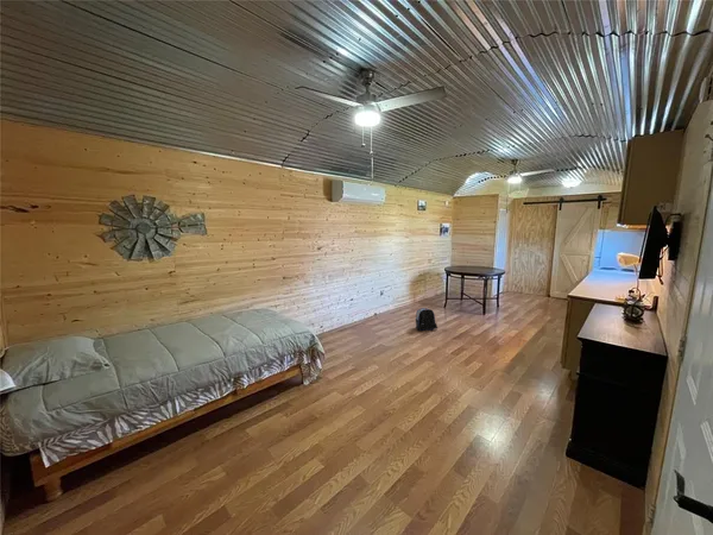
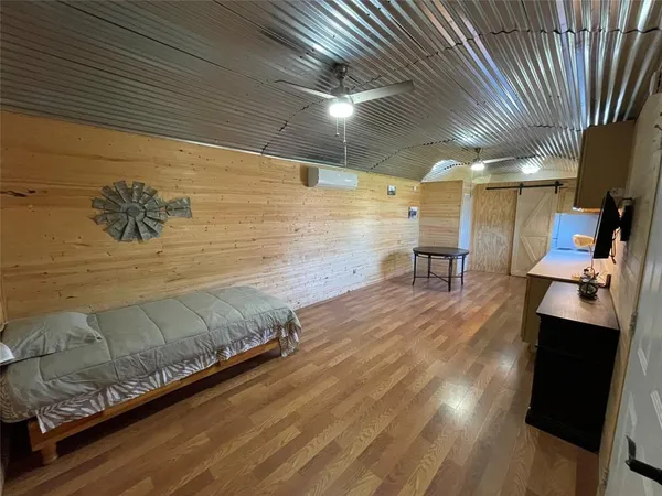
- backpack [415,307,438,332]
